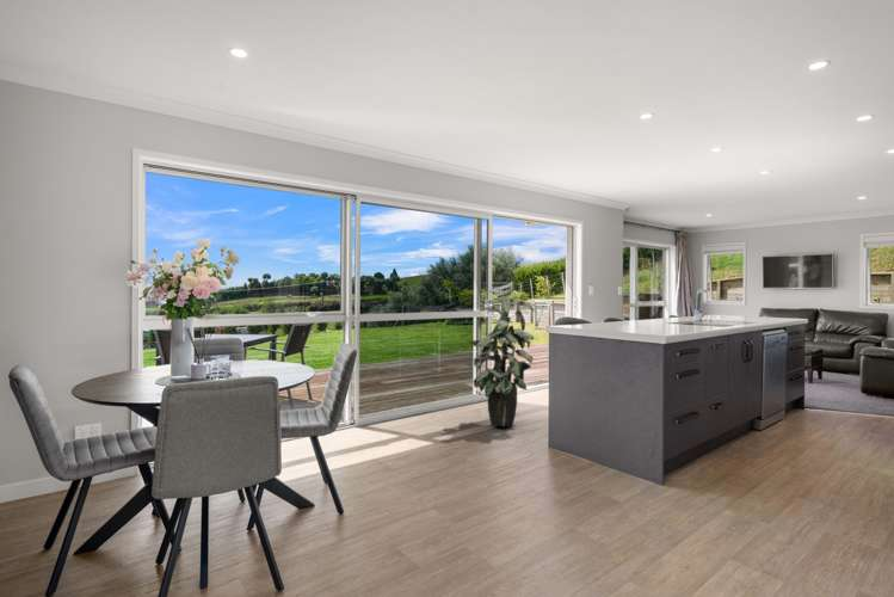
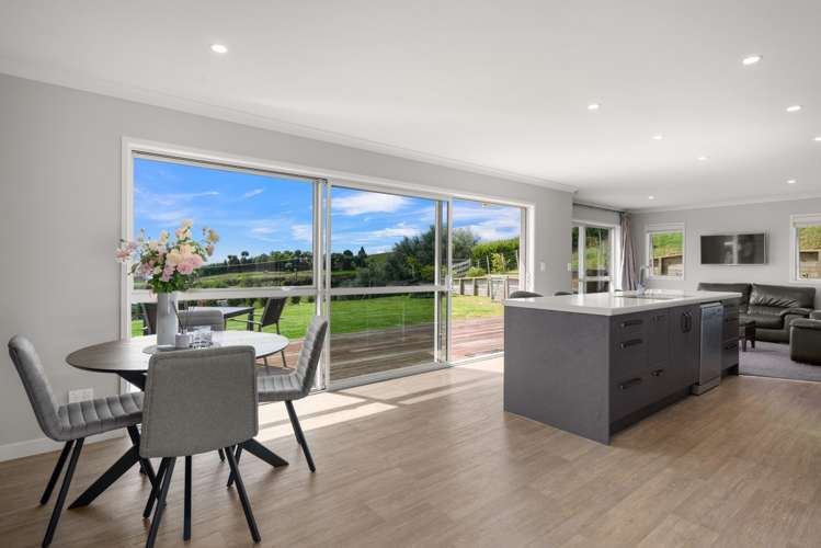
- indoor plant [467,289,535,427]
